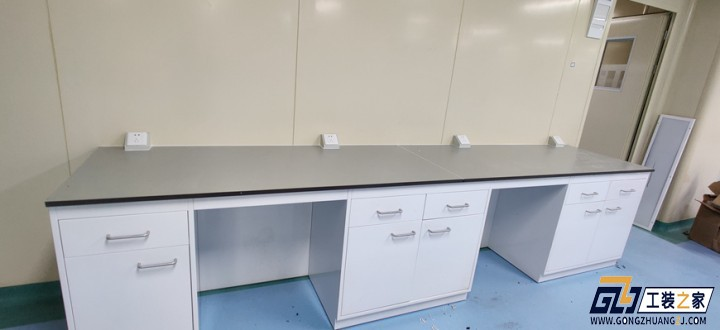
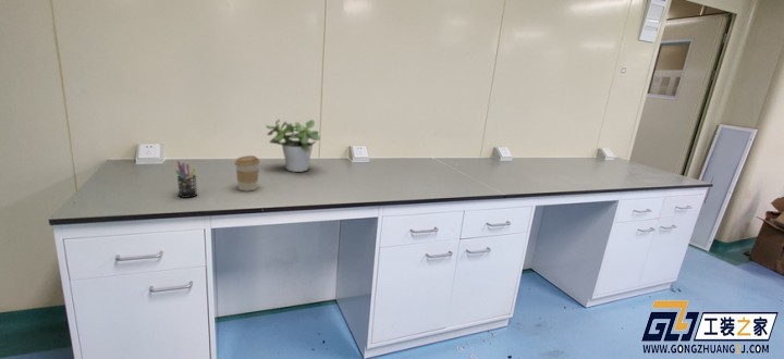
+ coffee cup [234,154,261,191]
+ potted plant [265,117,321,173]
+ pen holder [174,160,198,199]
